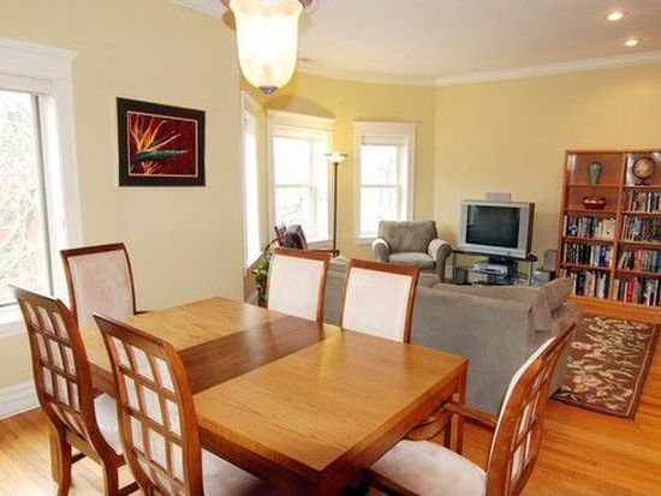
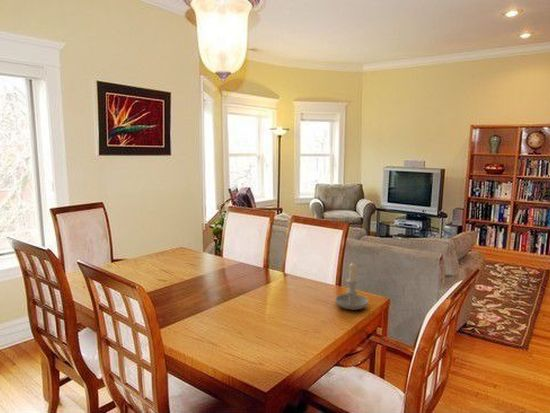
+ candle [335,261,369,311]
